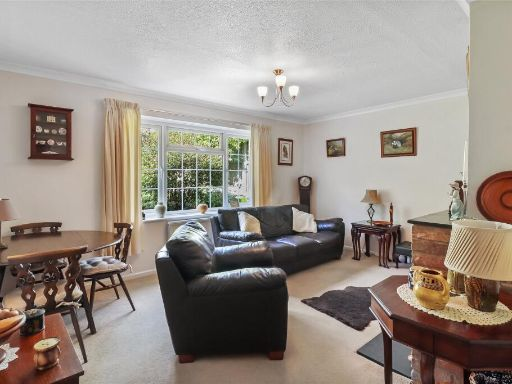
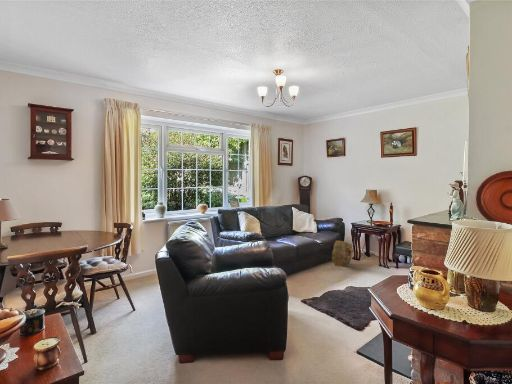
+ woven basket [331,240,354,267]
